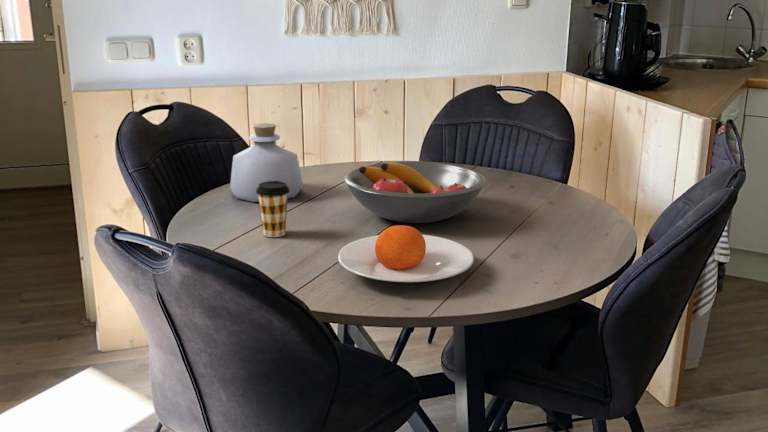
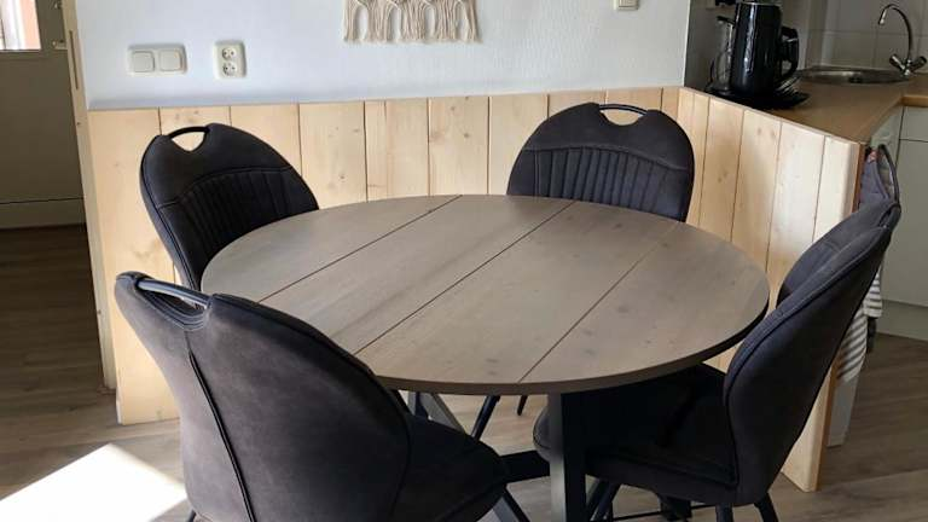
- coffee cup [256,181,290,238]
- bottle [229,122,304,203]
- plate [337,224,475,283]
- fruit bowl [344,160,487,224]
